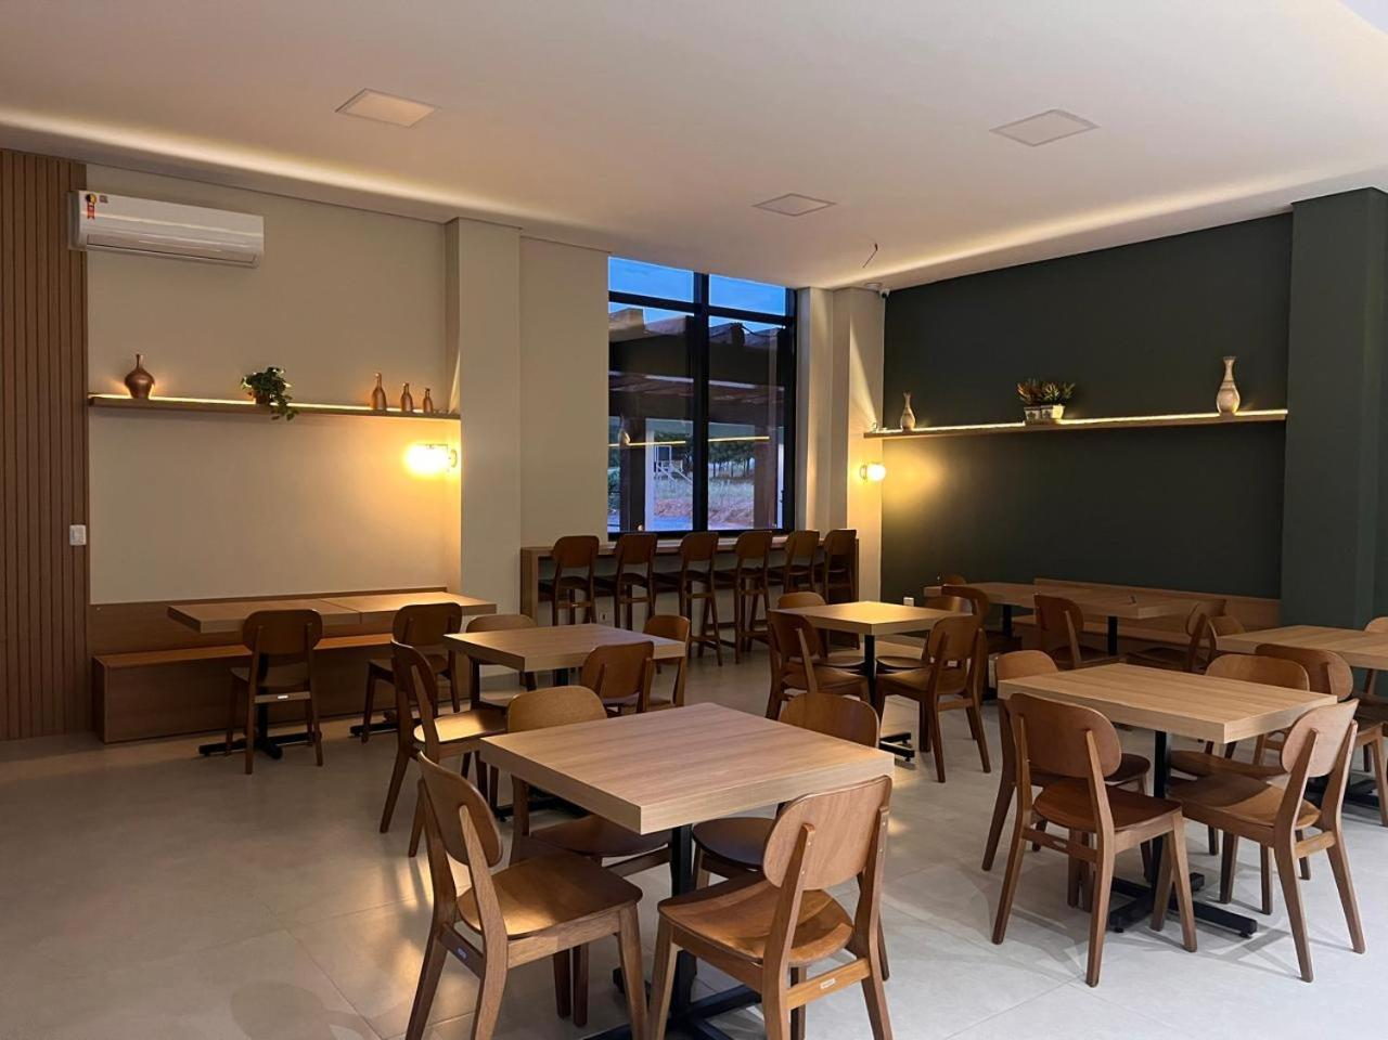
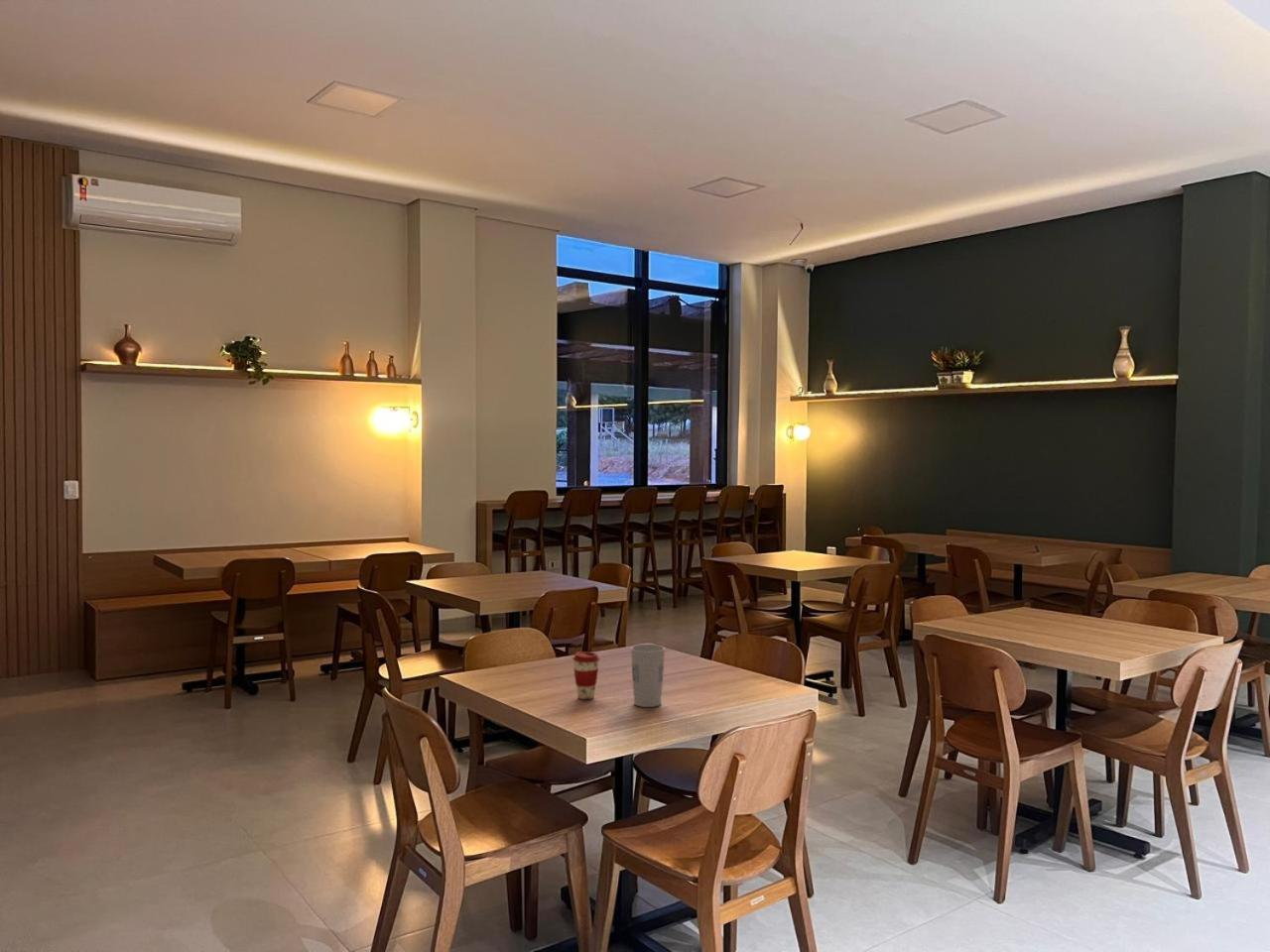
+ cup [630,644,666,708]
+ coffee cup [572,651,600,700]
